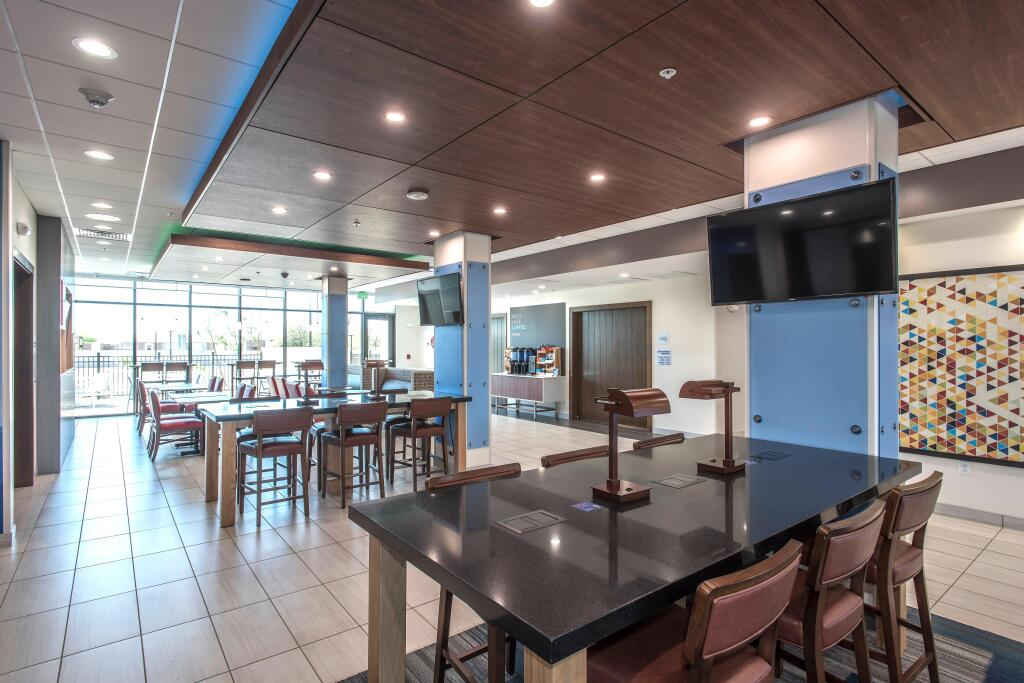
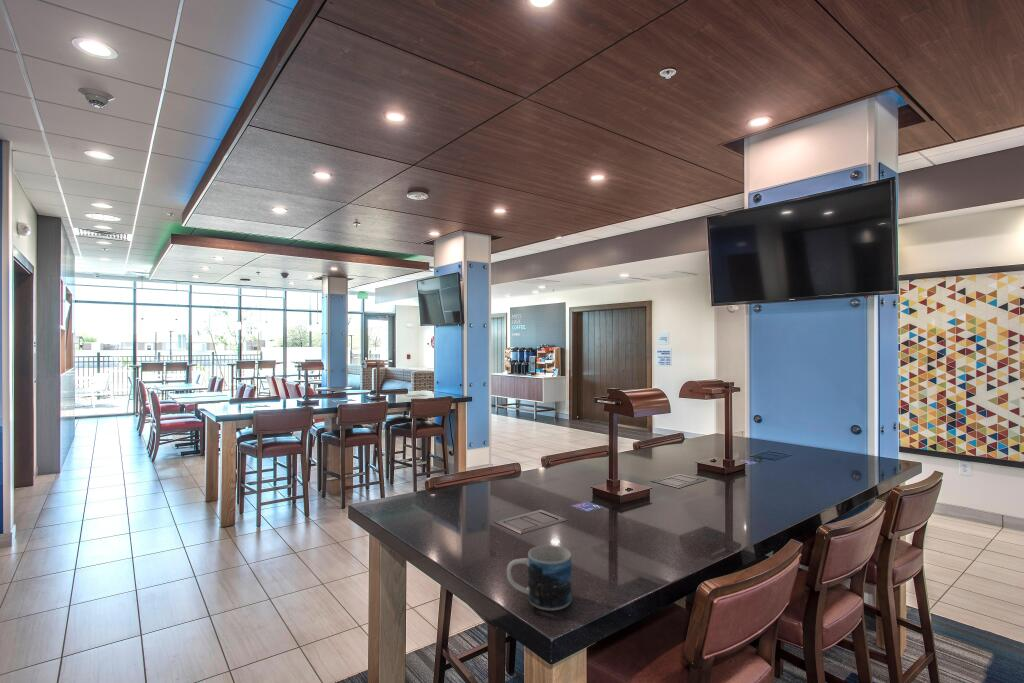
+ mug [506,544,573,612]
